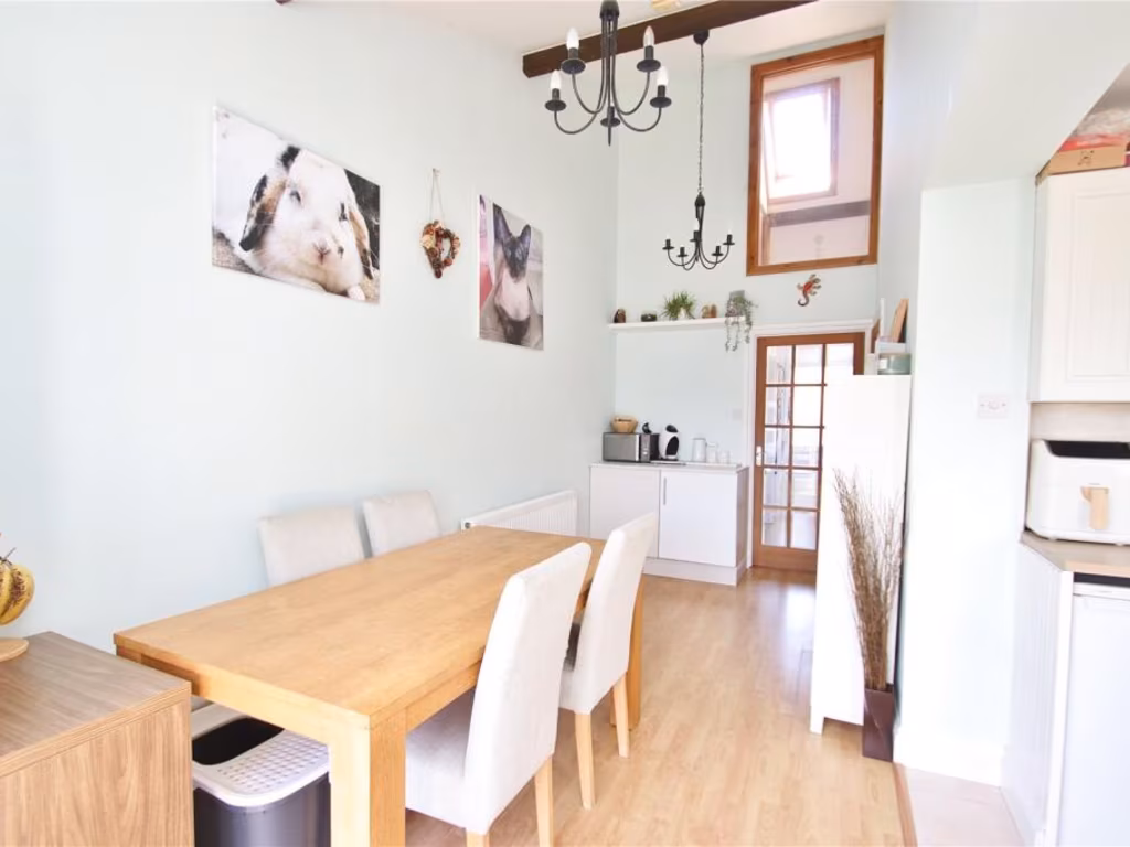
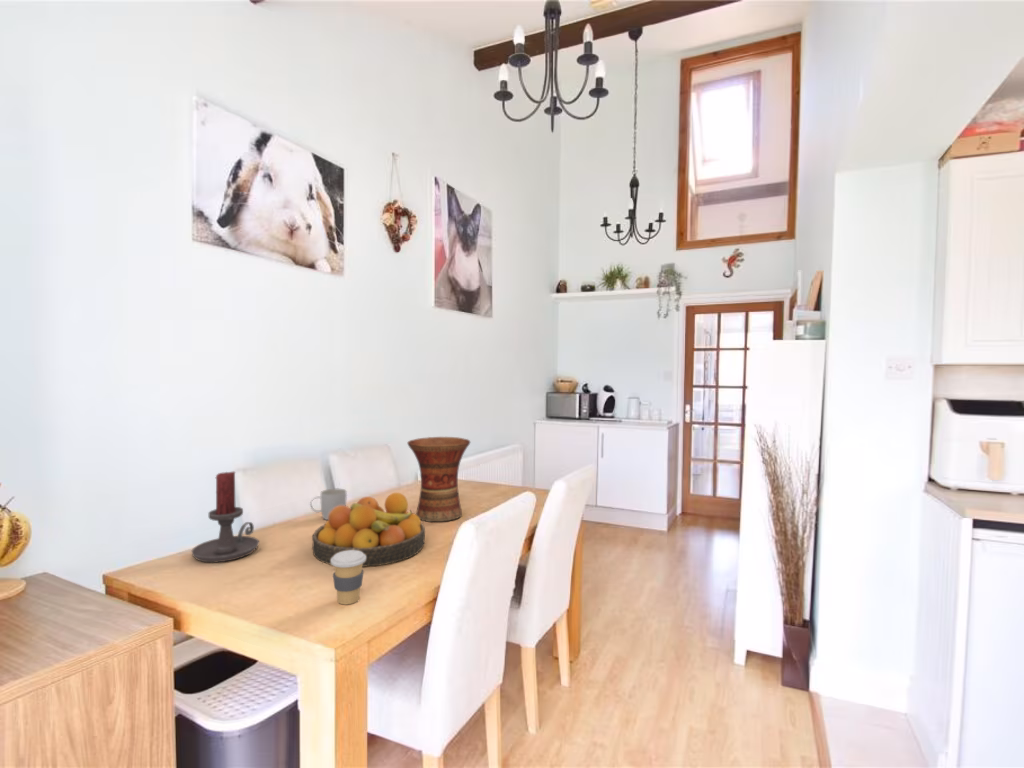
+ coffee cup [331,550,366,606]
+ mug [309,488,348,521]
+ candle holder [190,470,260,563]
+ fruit bowl [311,492,426,568]
+ vase [406,436,471,523]
